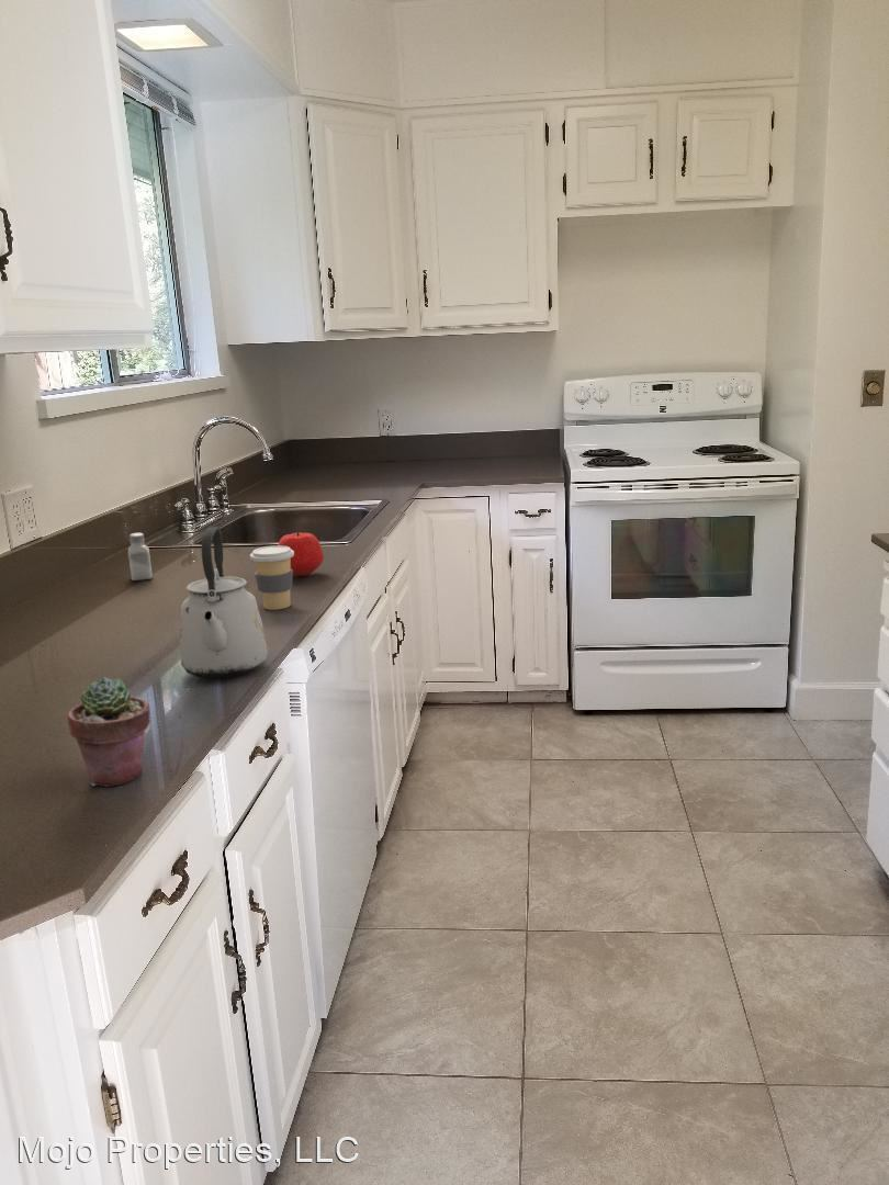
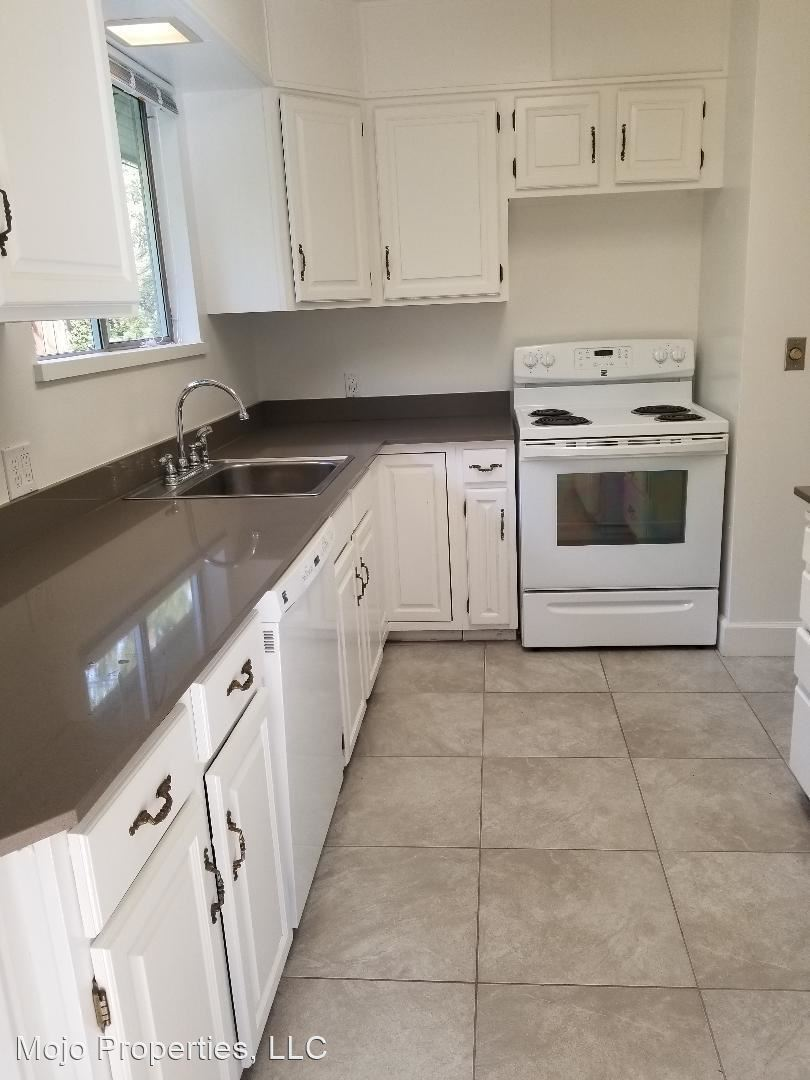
- coffee cup [249,545,294,611]
- potted succulent [67,676,151,788]
- saltshaker [127,532,153,582]
- apple [277,529,325,577]
- kettle [179,526,269,680]
